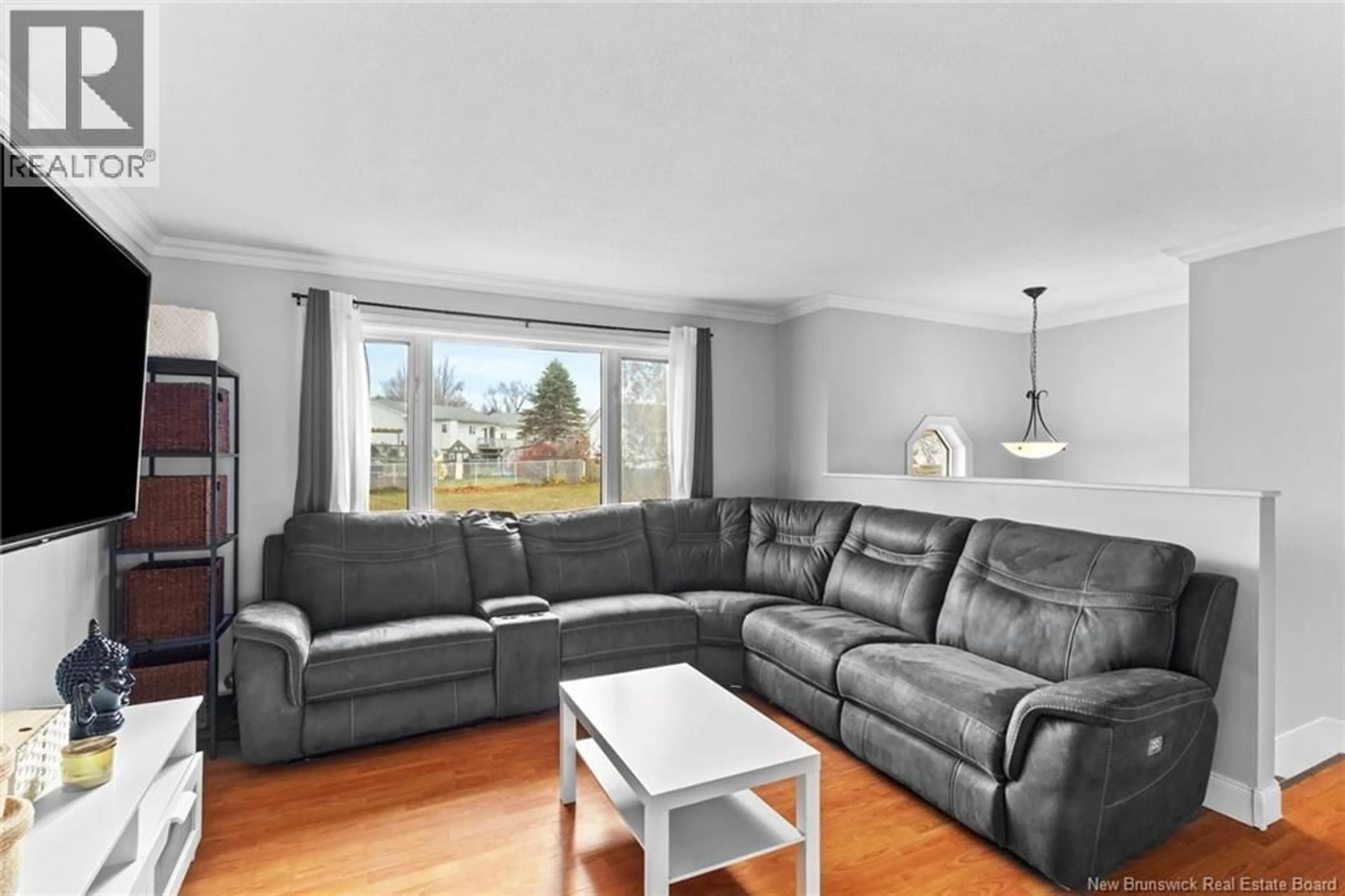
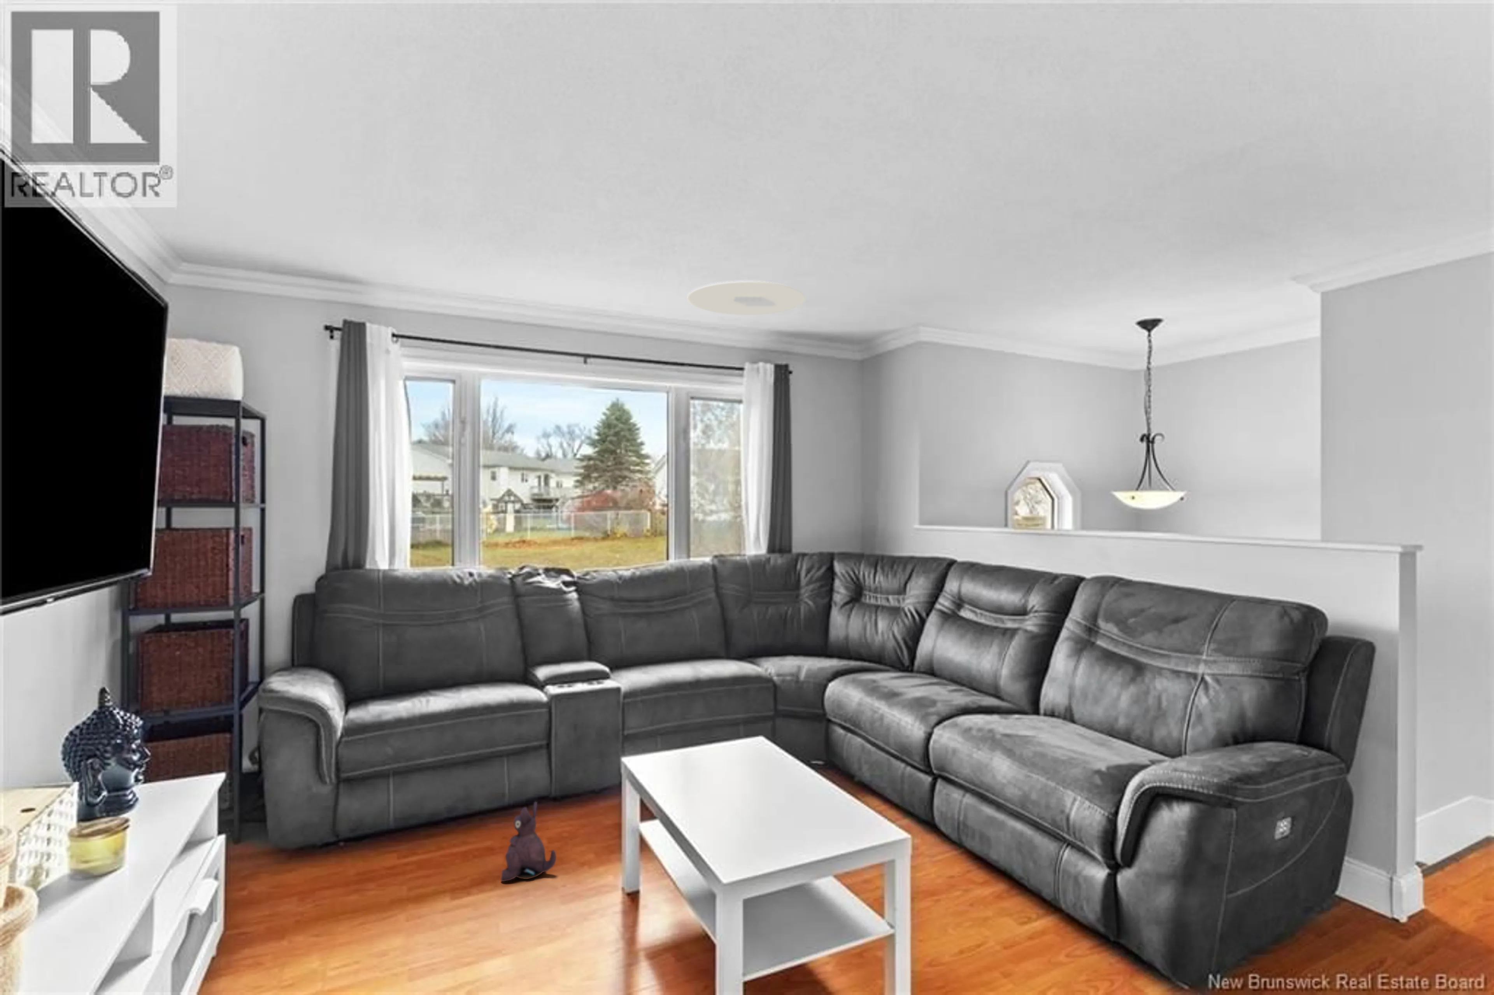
+ plush toy [500,802,557,882]
+ ceiling light [688,281,805,315]
